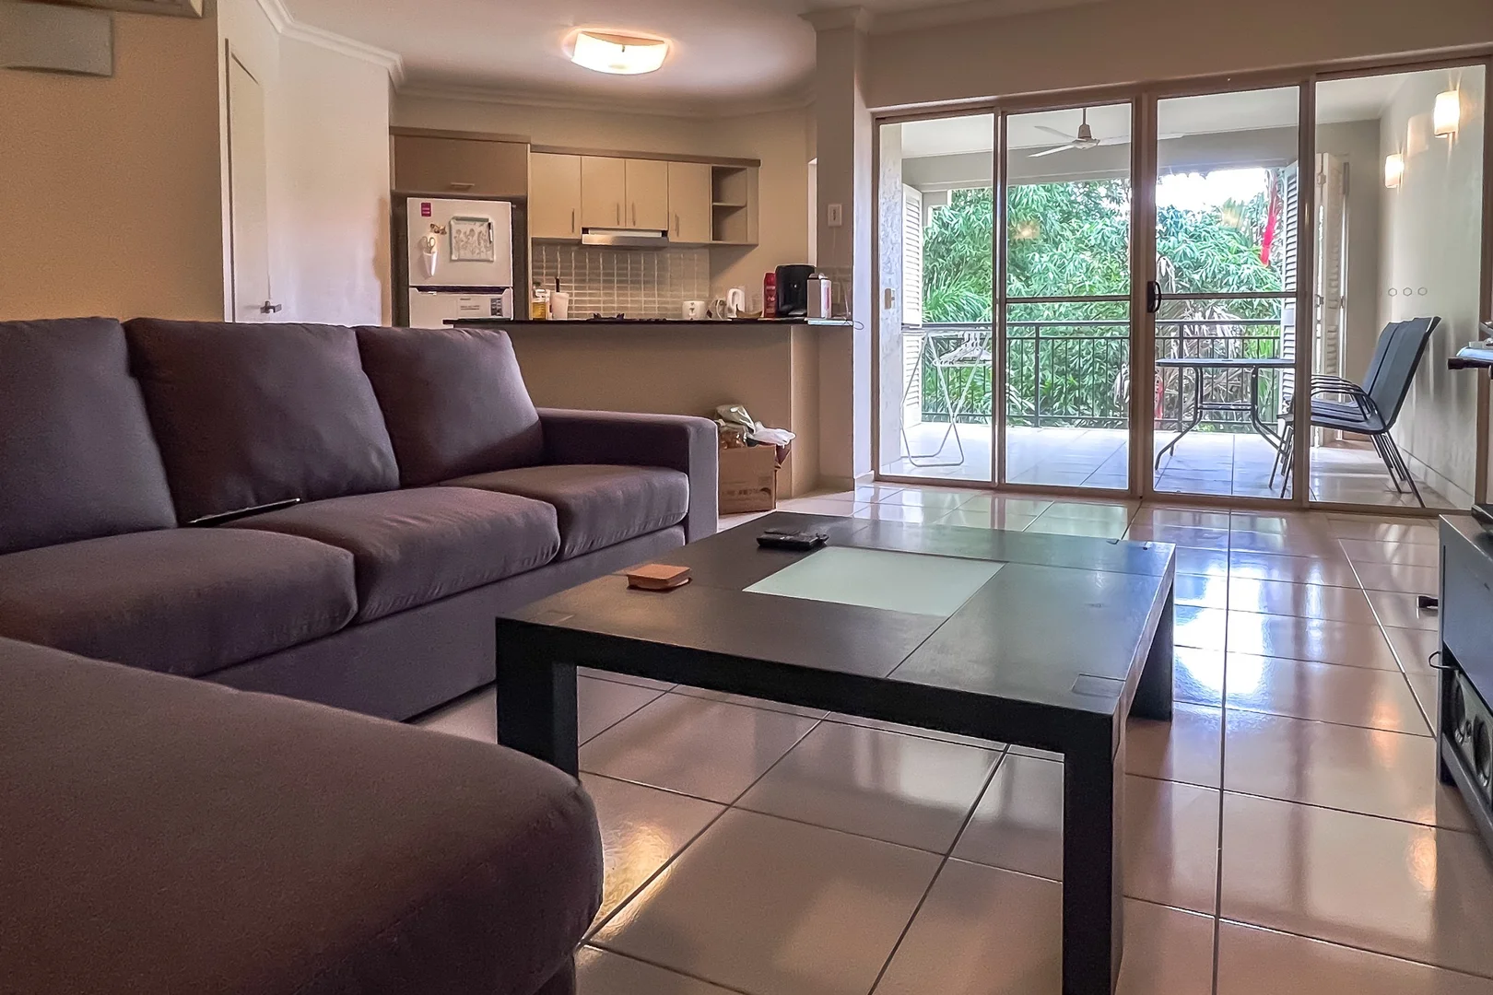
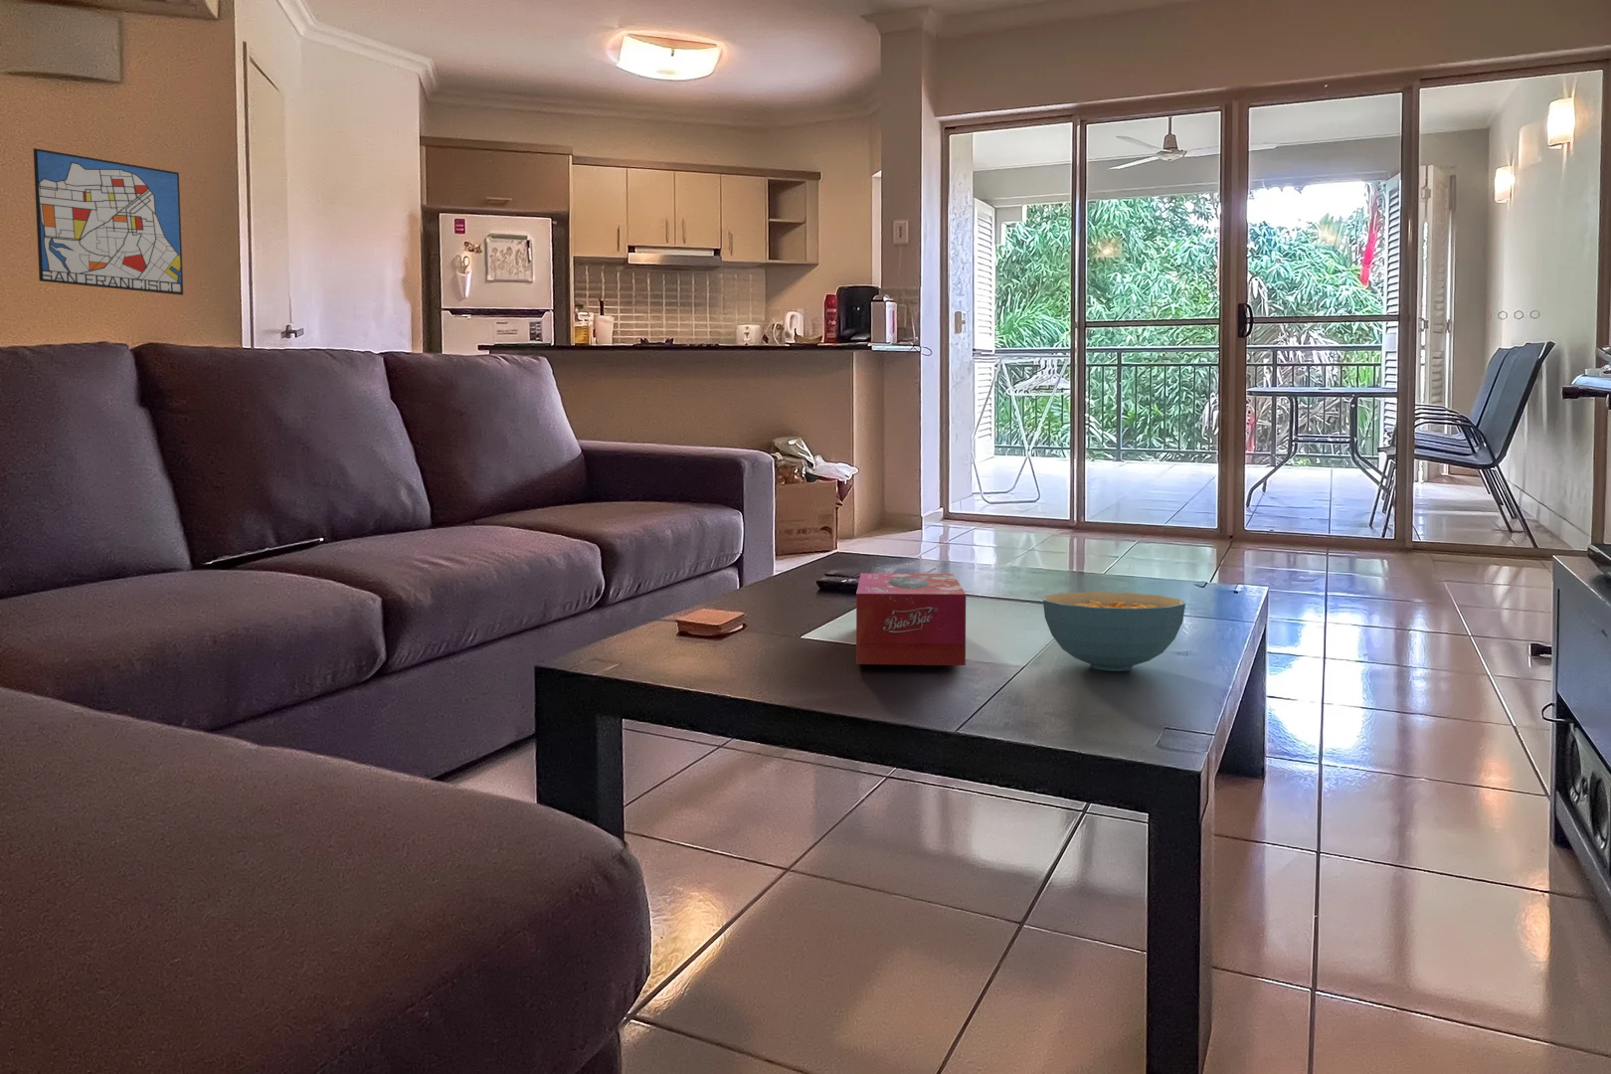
+ tissue box [855,573,966,666]
+ wall art [32,147,183,296]
+ cereal bowl [1042,591,1187,672]
